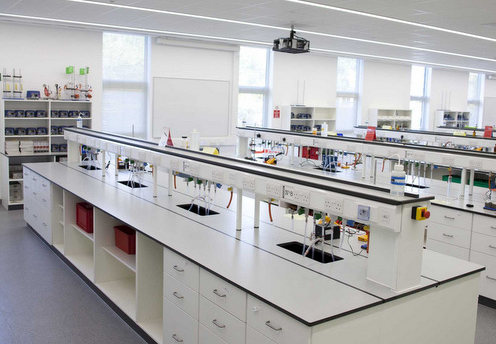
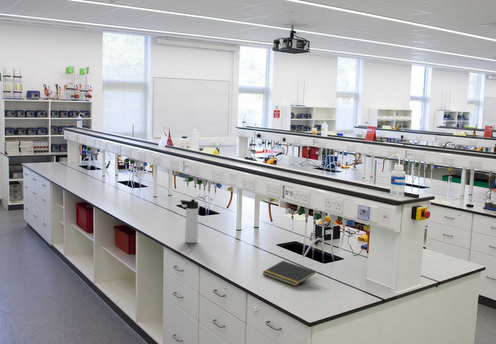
+ thermos bottle [179,199,199,244]
+ notepad [262,260,316,287]
